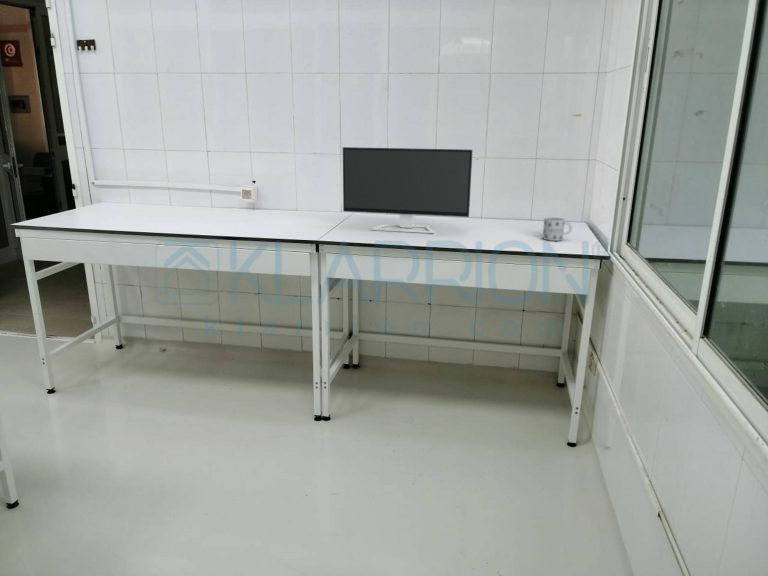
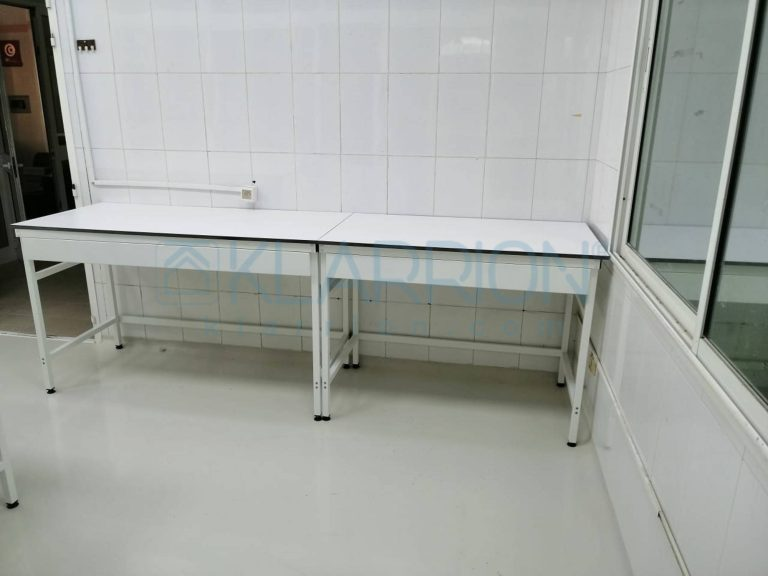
- monitor [342,146,473,234]
- mug [542,216,573,242]
